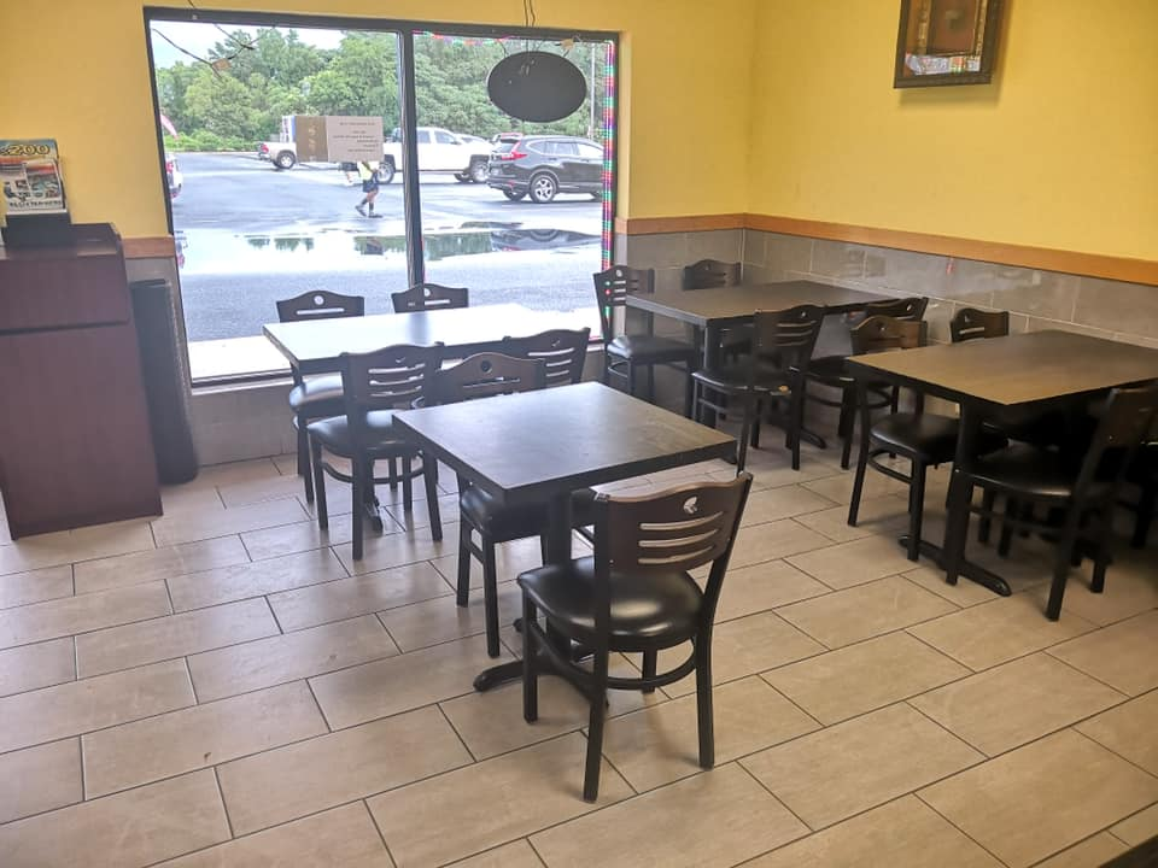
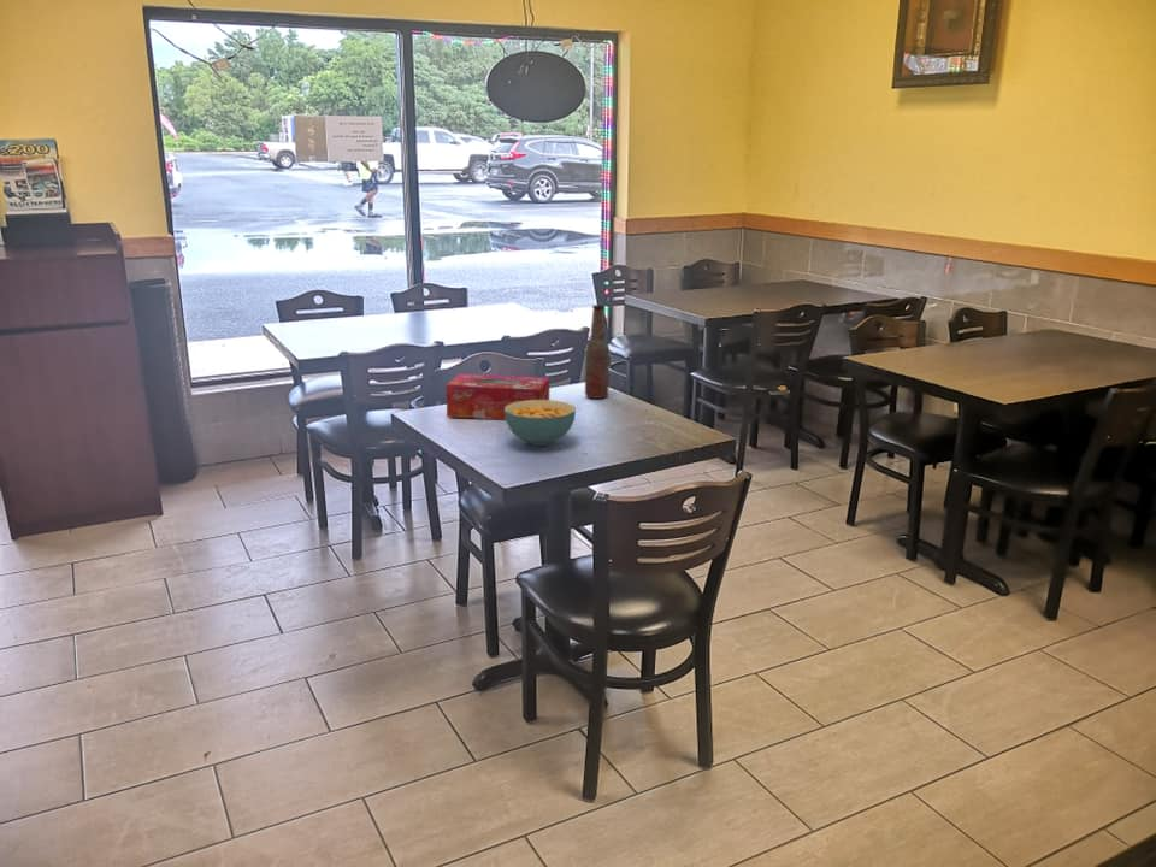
+ cereal bowl [505,399,577,447]
+ bottle [584,303,611,400]
+ tissue box [444,372,550,421]
